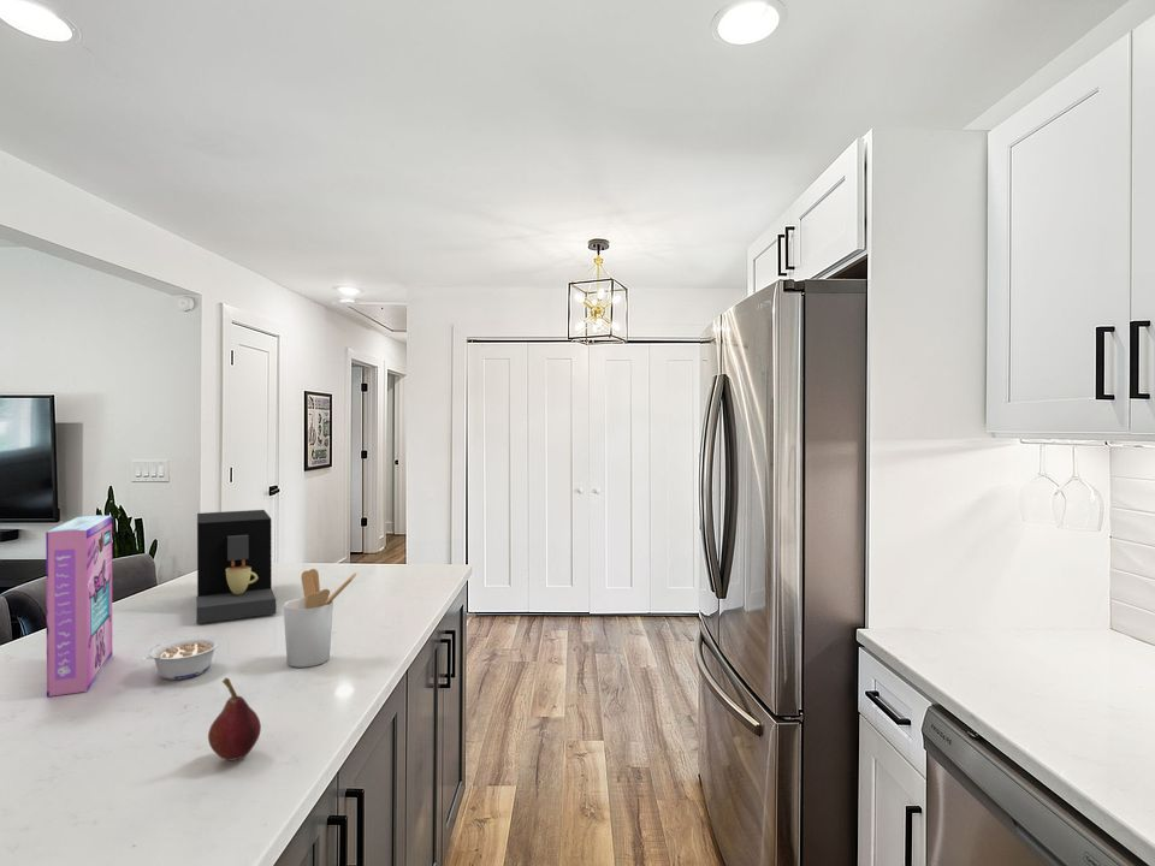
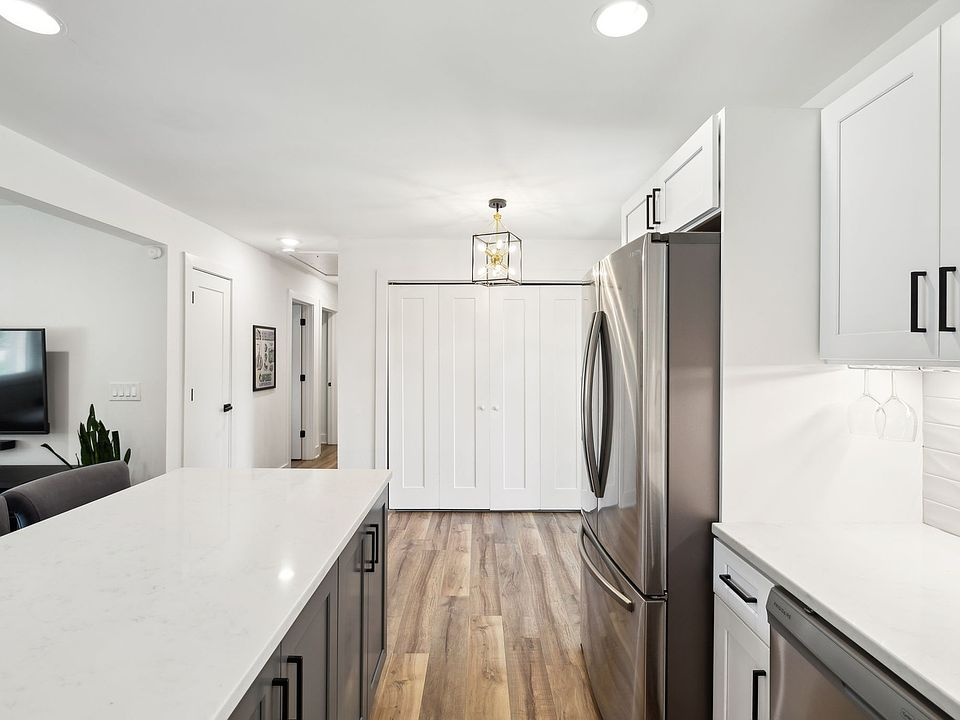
- utensil holder [283,568,357,669]
- cereal box [45,514,113,698]
- fruit [207,677,262,761]
- legume [147,635,221,681]
- coffee maker [195,509,277,624]
